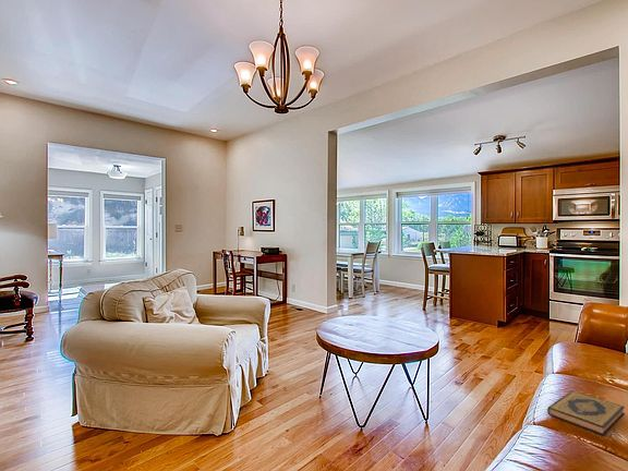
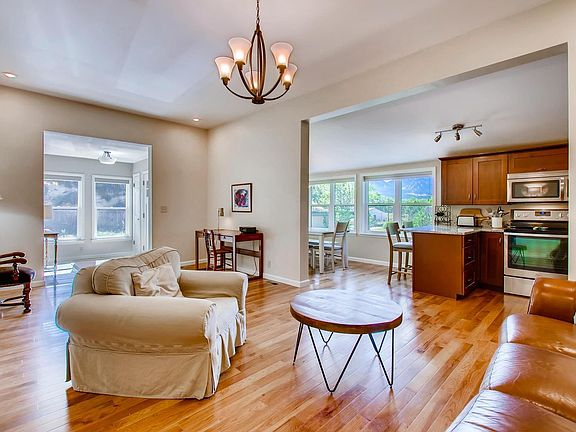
- hardback book [546,390,626,436]
